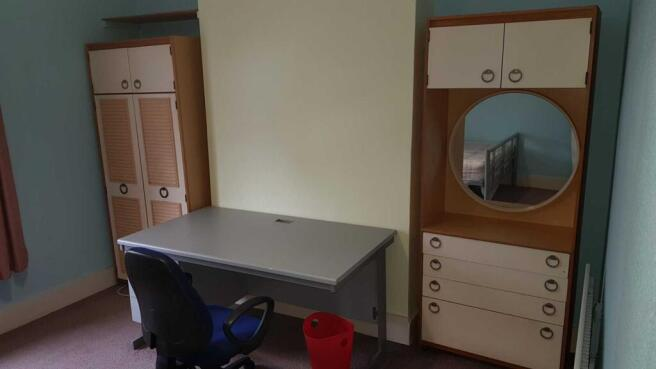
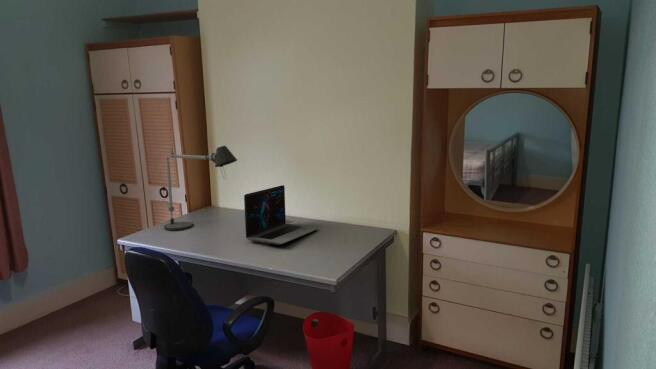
+ desk lamp [163,145,238,232]
+ laptop [243,184,319,246]
